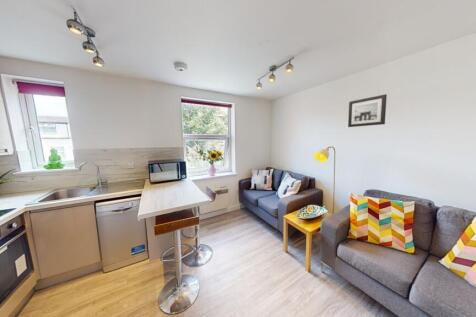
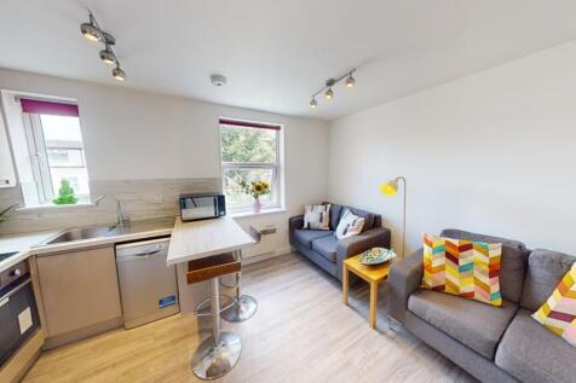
- wall art [347,94,388,128]
